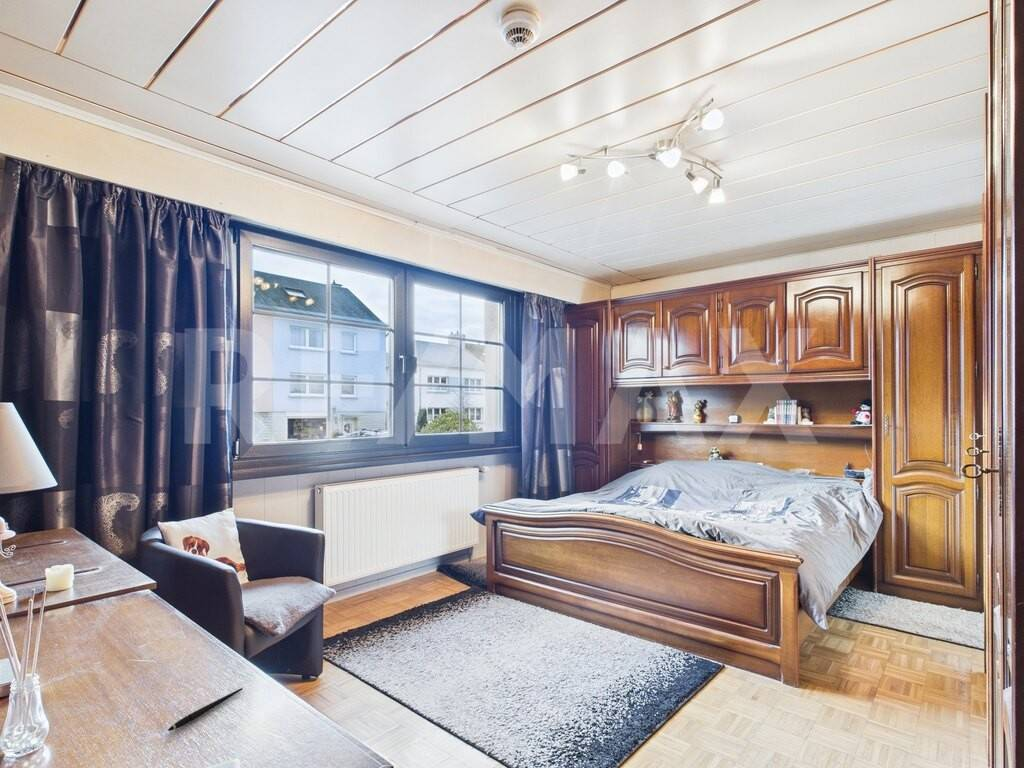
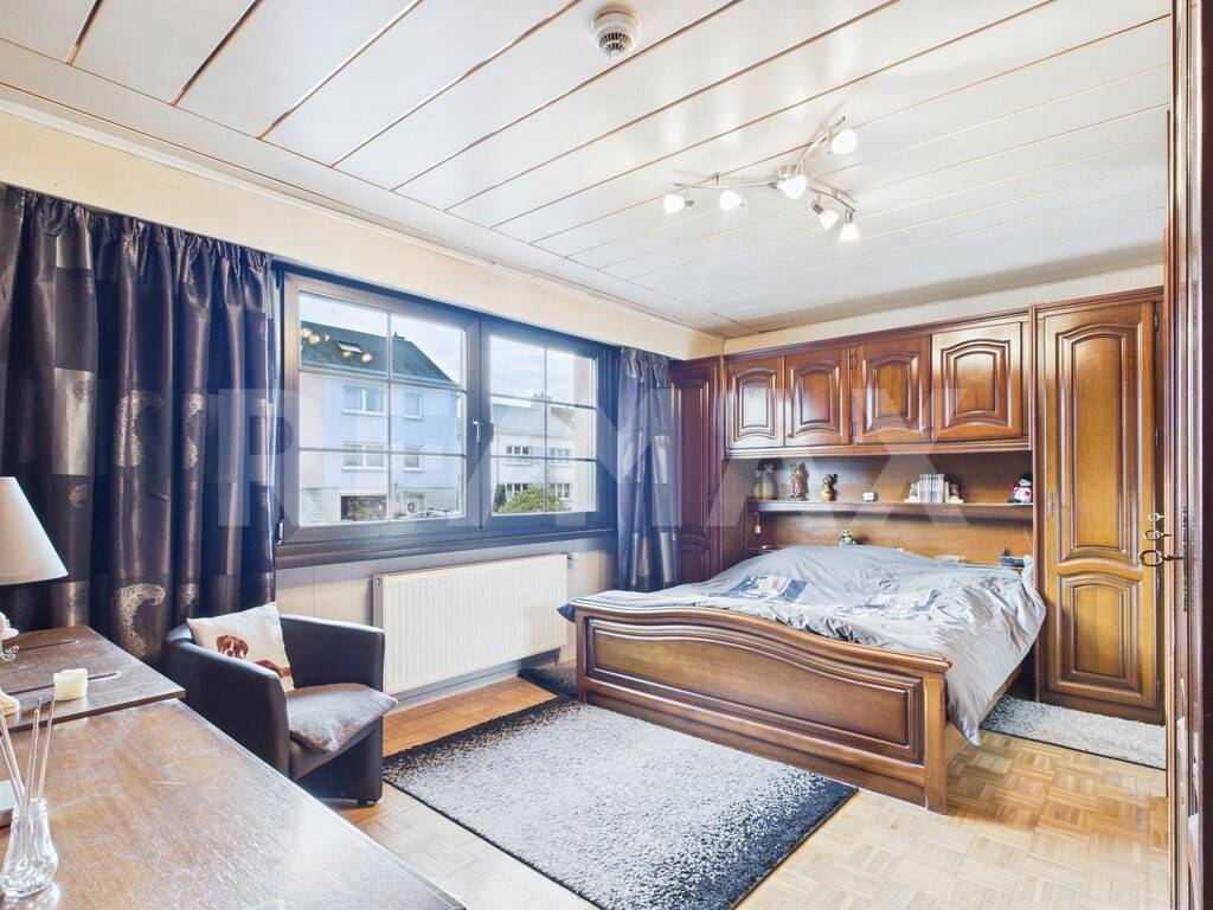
- pen [167,687,244,732]
